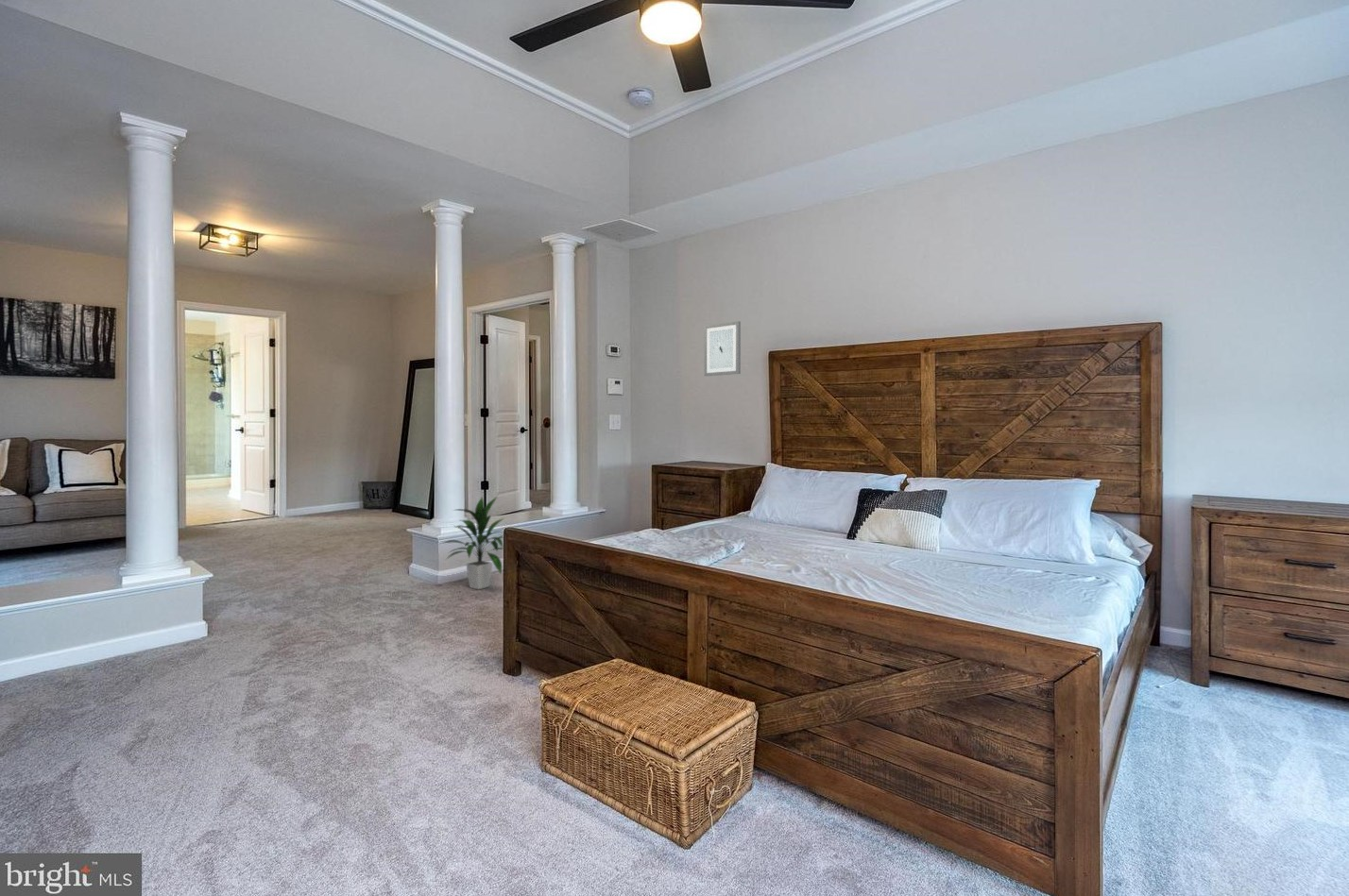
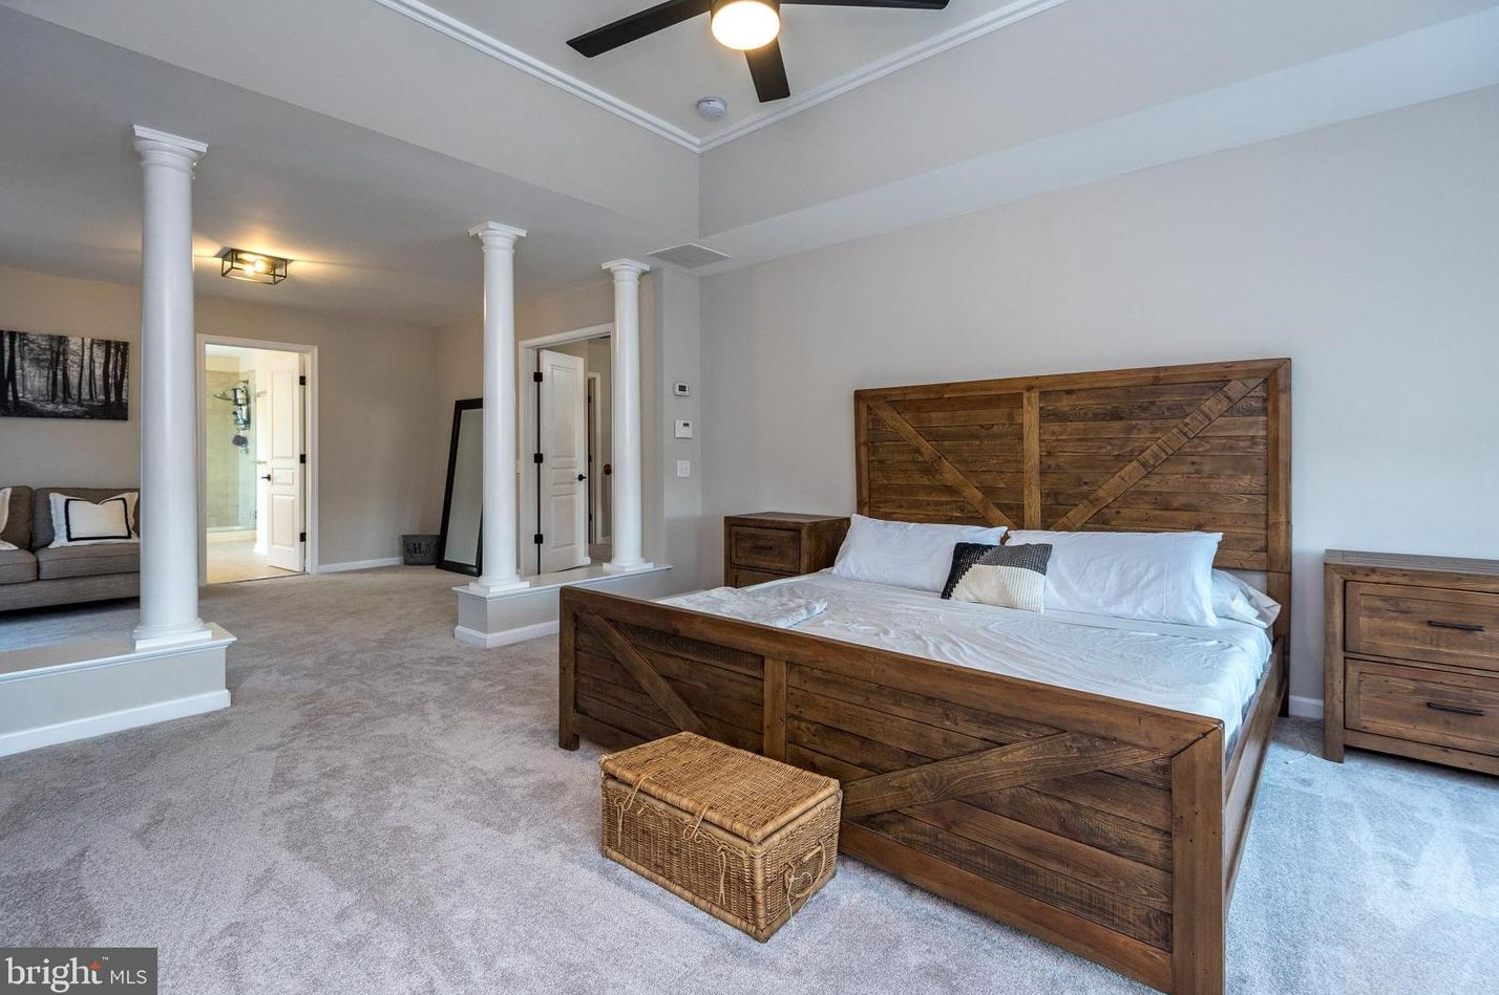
- indoor plant [440,495,505,590]
- wall art [704,320,742,377]
